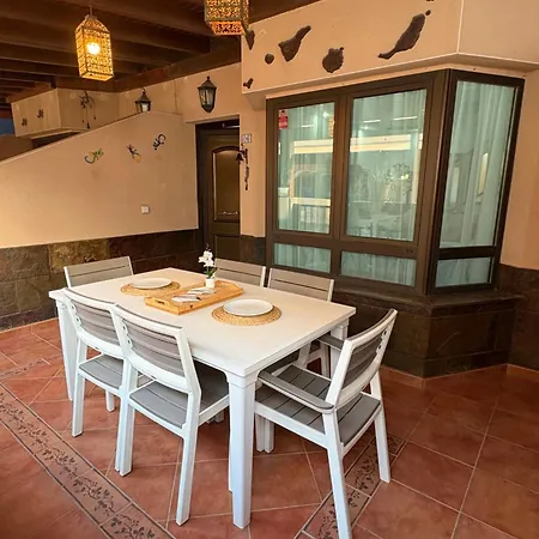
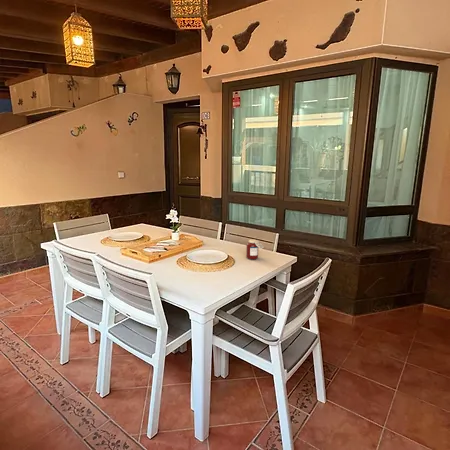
+ jar [245,239,265,260]
